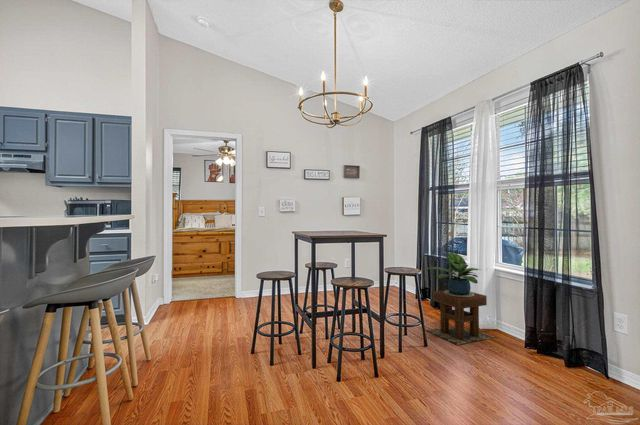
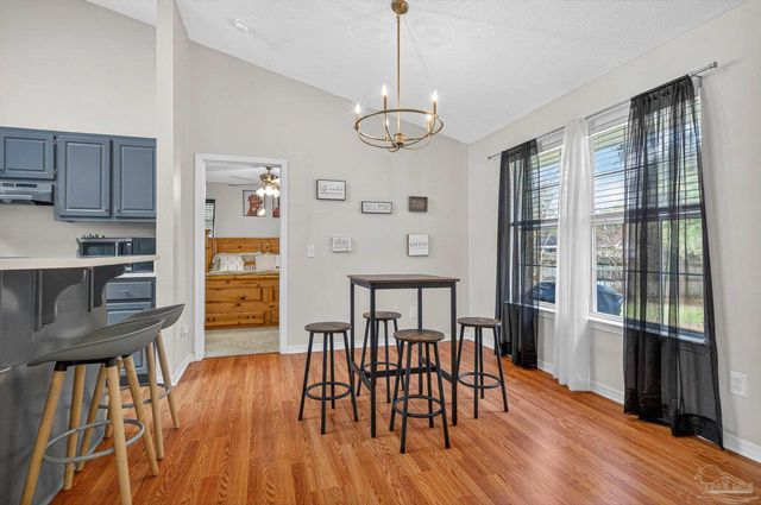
- potted plant [421,252,496,346]
